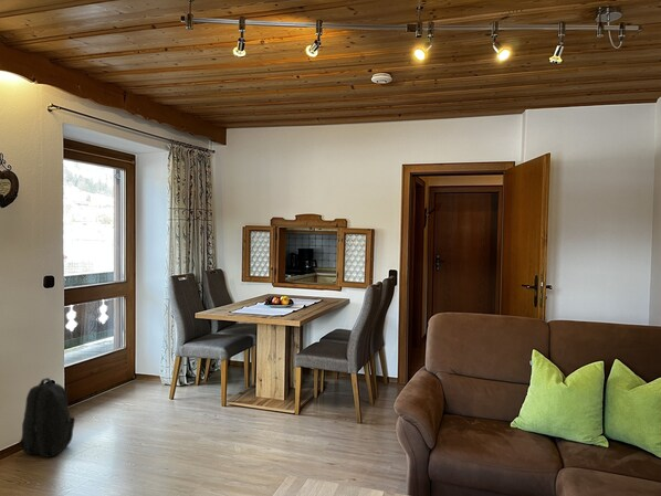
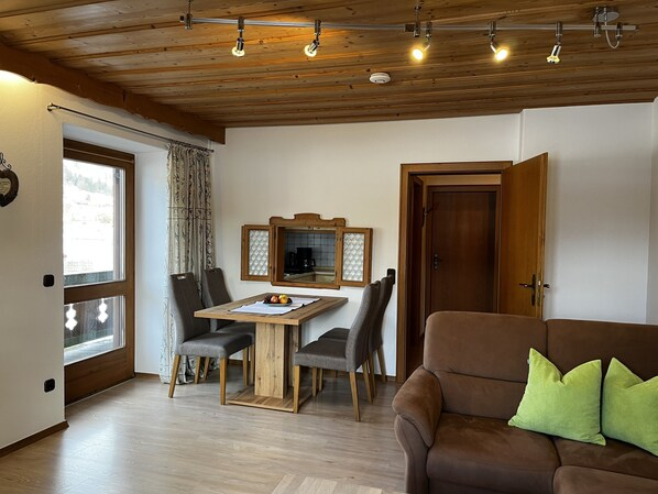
- backpack [18,377,75,458]
